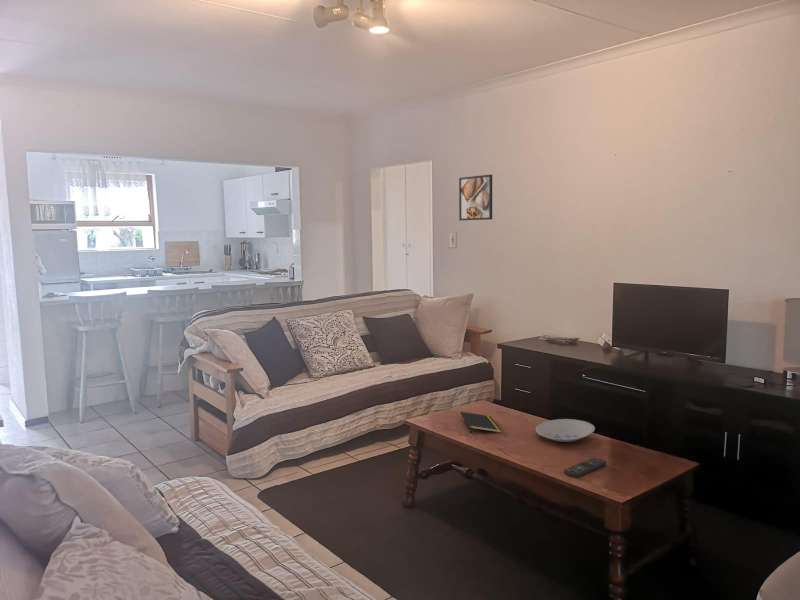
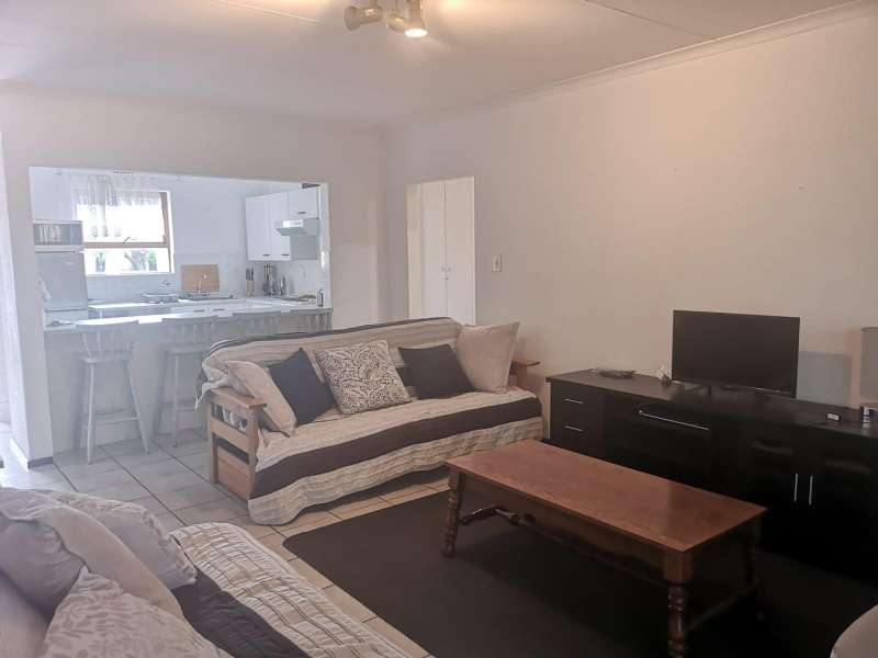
- notepad [460,411,502,434]
- remote control [563,457,607,479]
- bowl [534,418,596,443]
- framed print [458,174,493,221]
